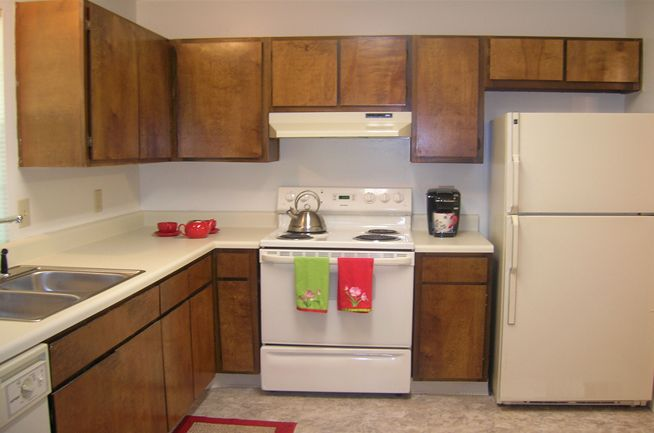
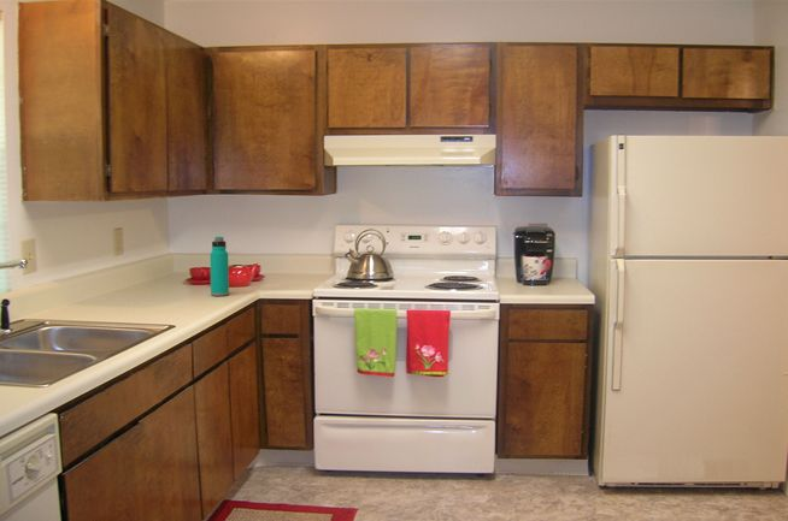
+ water bottle [208,236,230,297]
